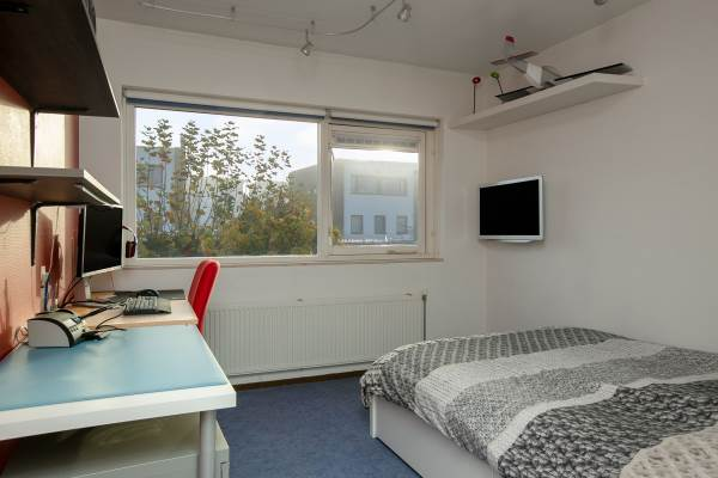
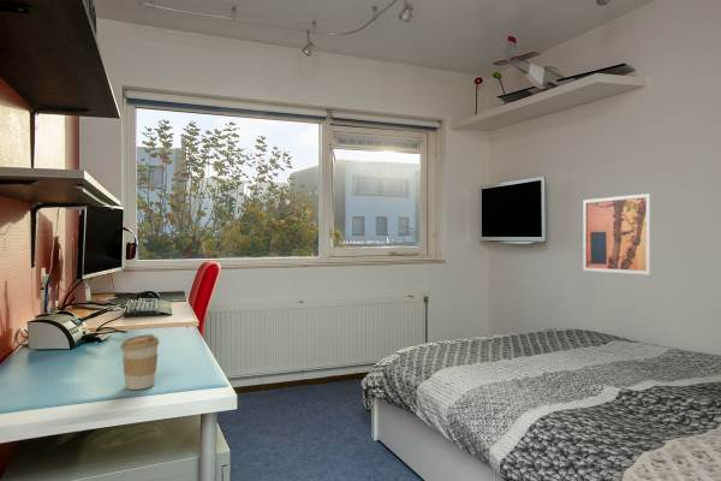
+ coffee cup [119,333,161,391]
+ wall art [582,192,655,275]
